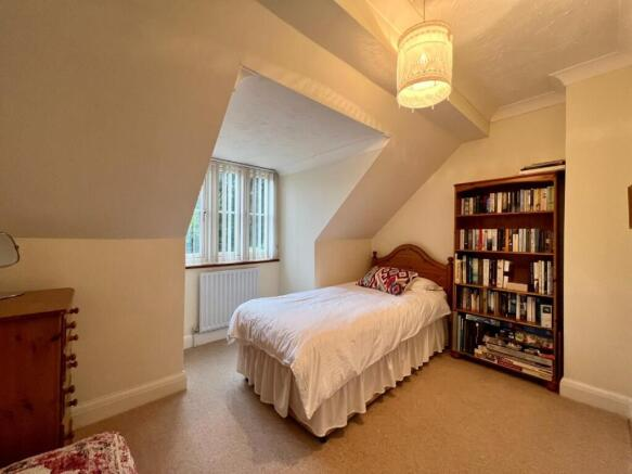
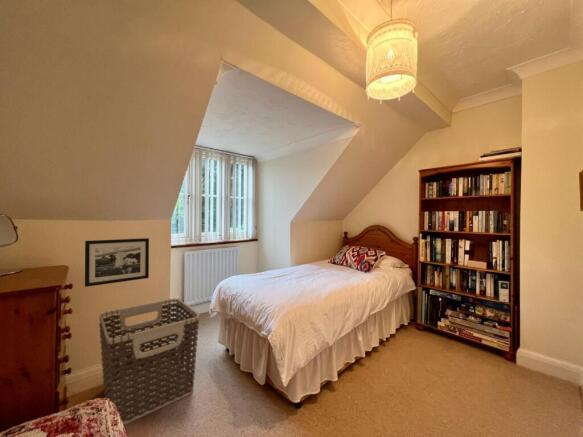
+ picture frame [84,237,150,288]
+ clothes hamper [98,297,201,426]
